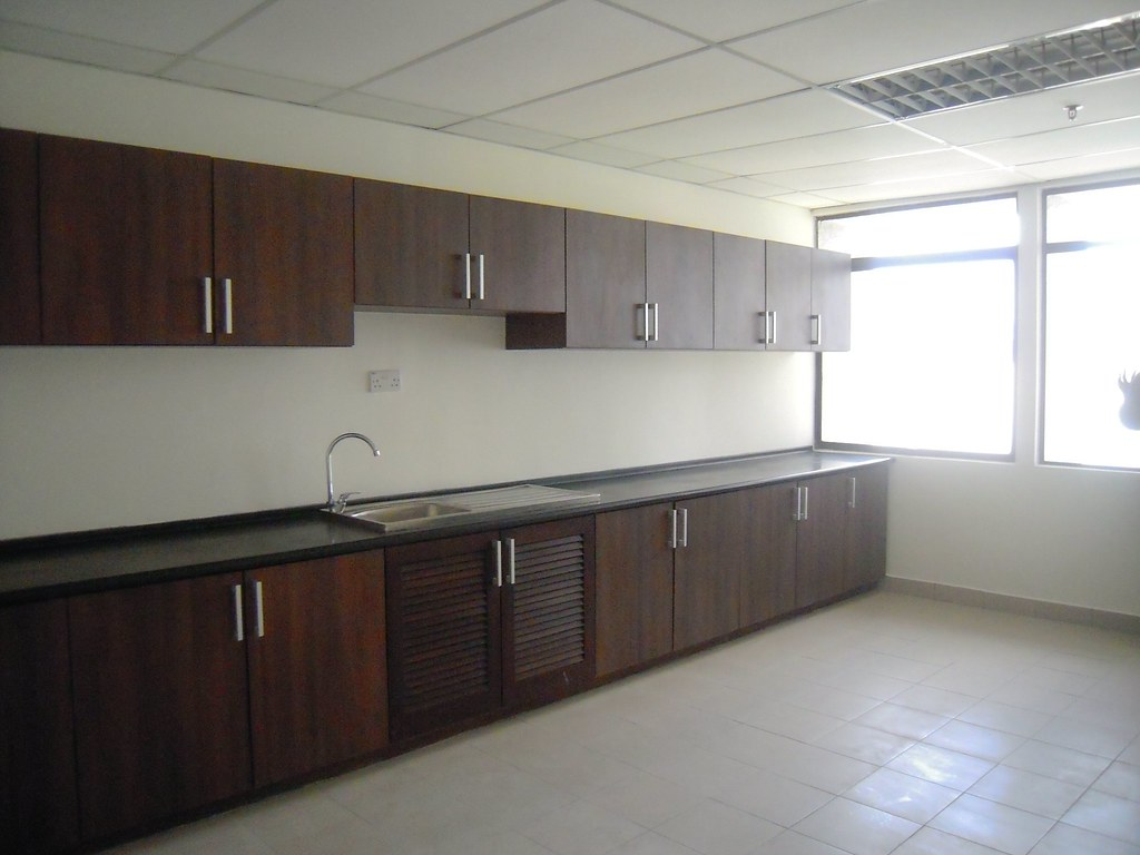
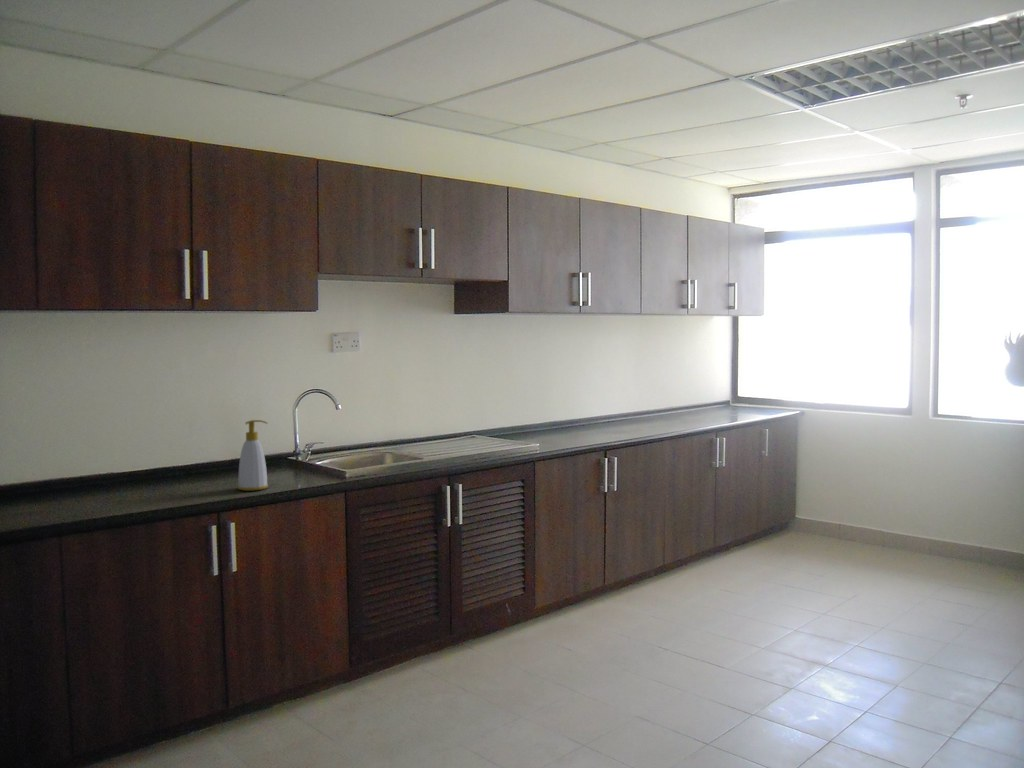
+ soap bottle [237,419,269,492]
